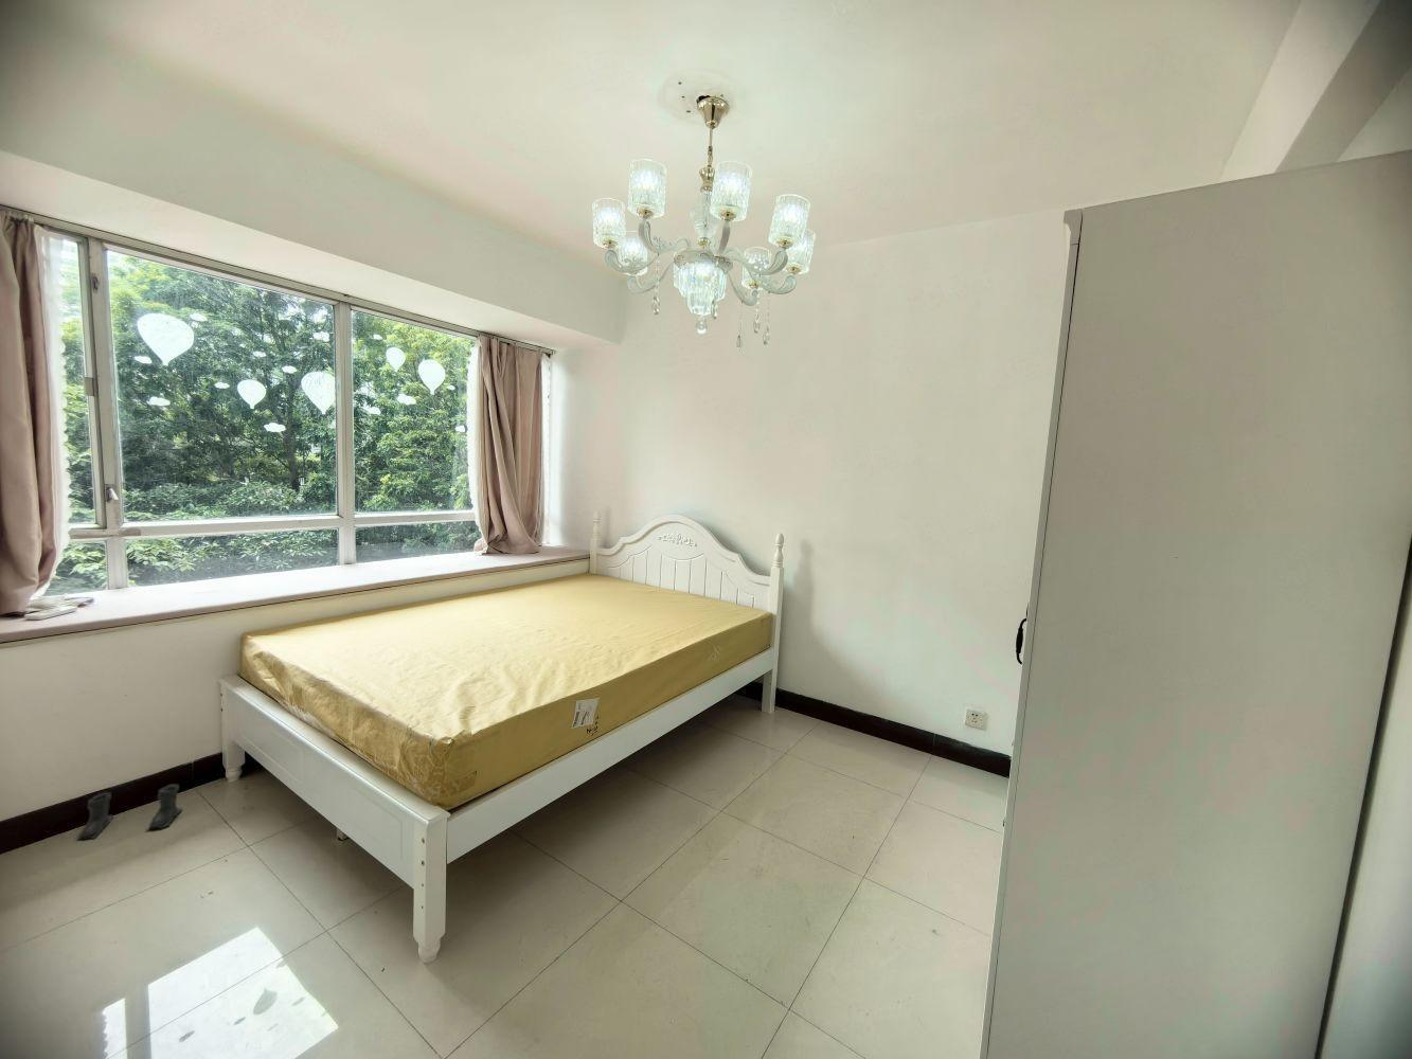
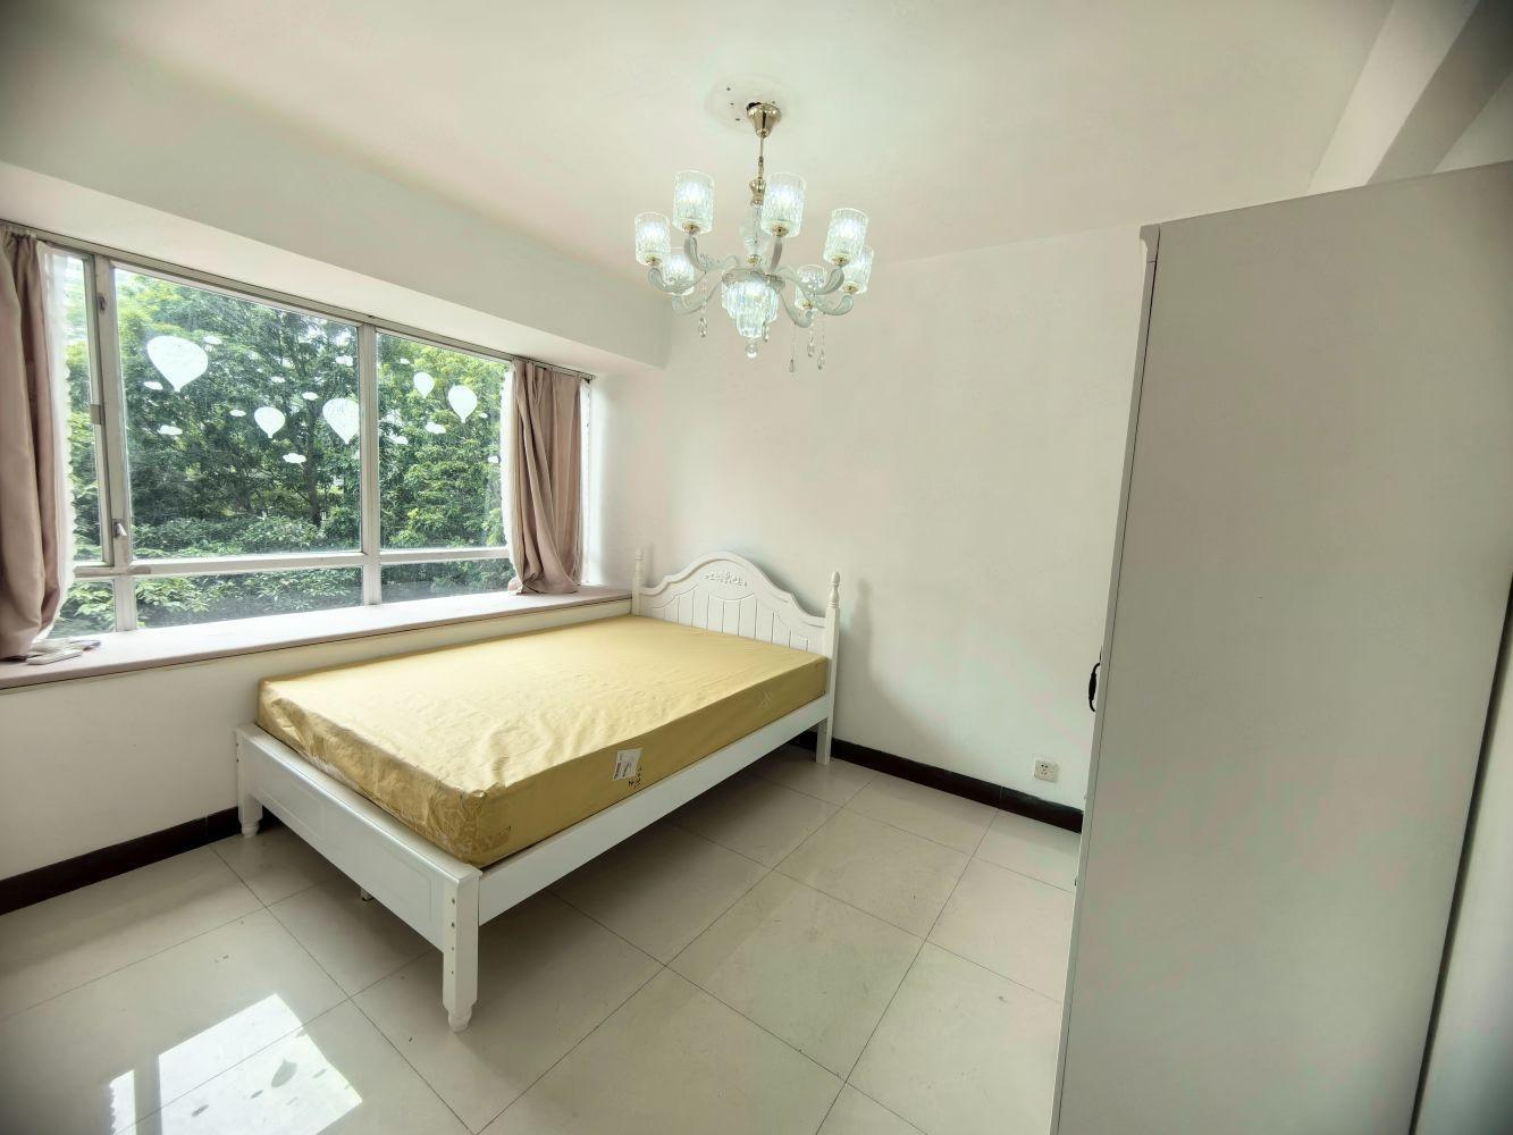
- boots [76,783,184,842]
